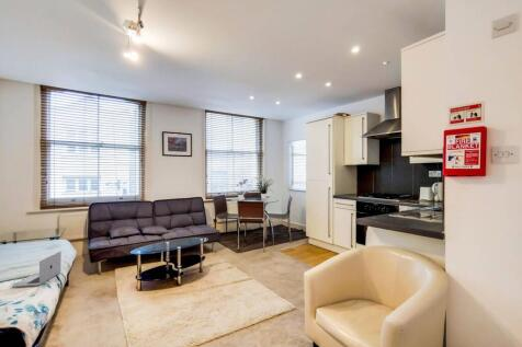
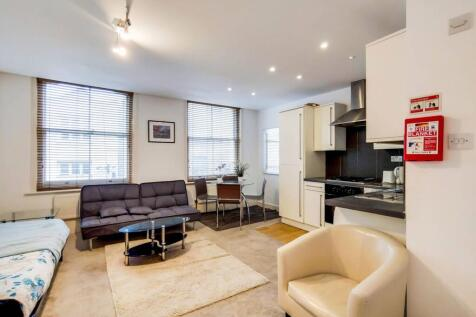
- laptop [11,251,63,288]
